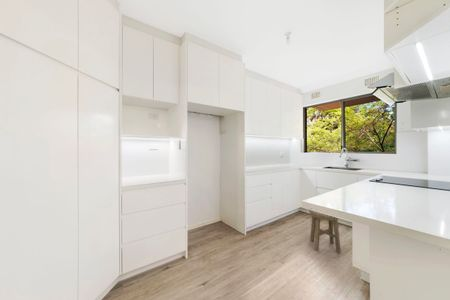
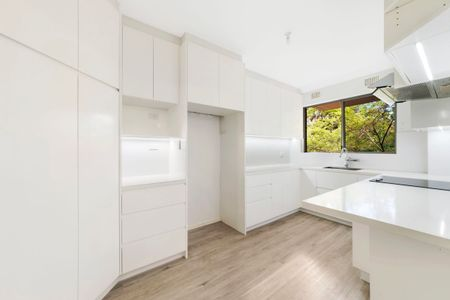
- stool [309,209,342,255]
